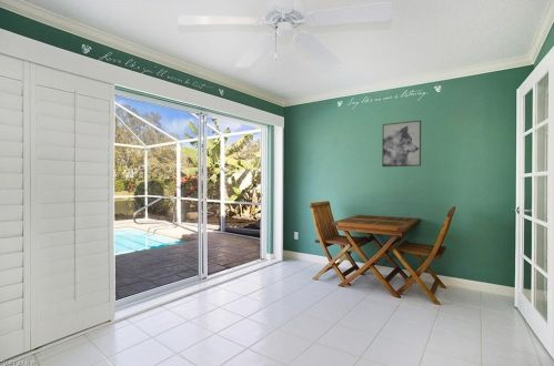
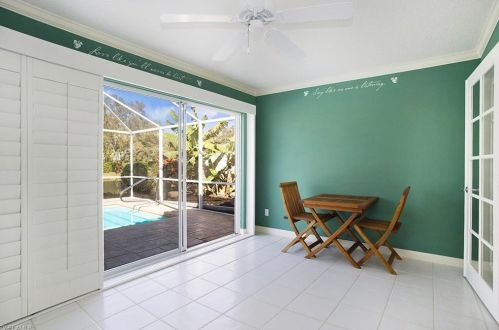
- wall art [381,120,422,167]
